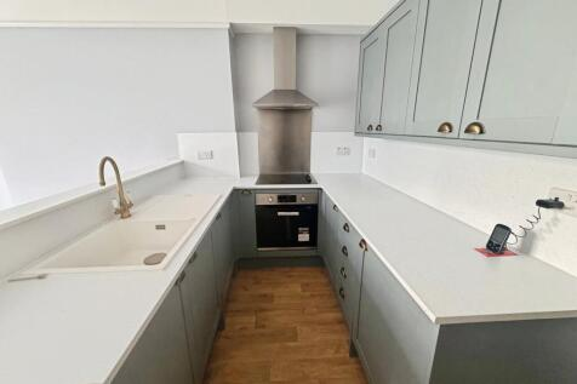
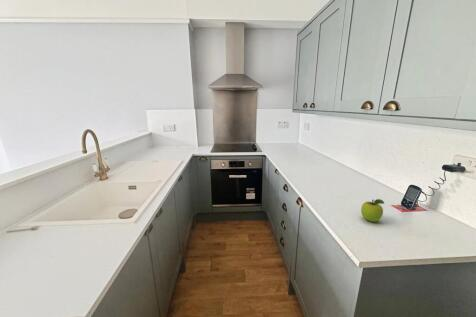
+ fruit [360,198,385,223]
